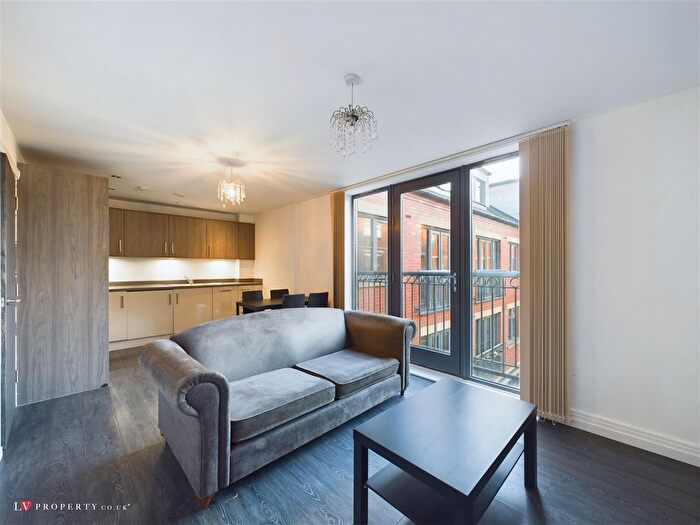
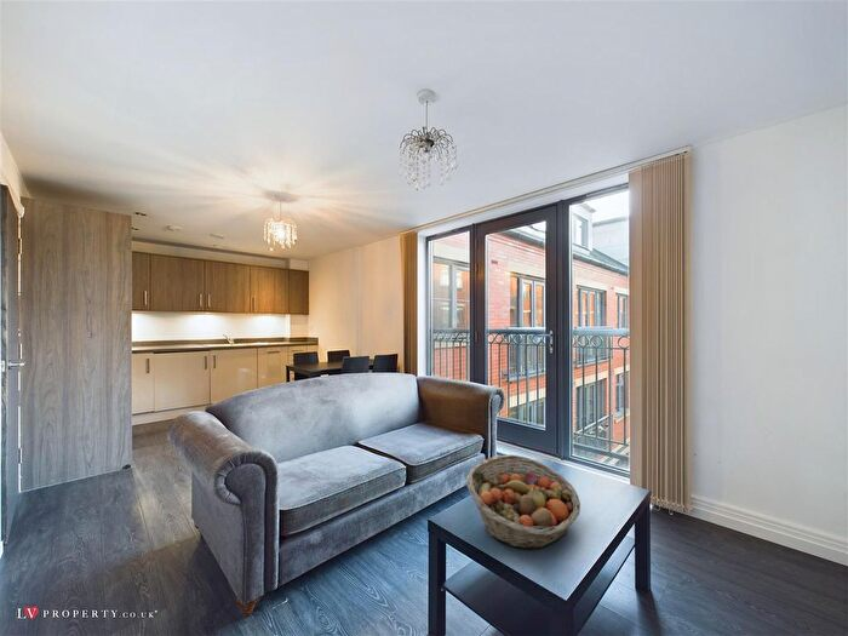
+ fruit basket [465,453,581,550]
